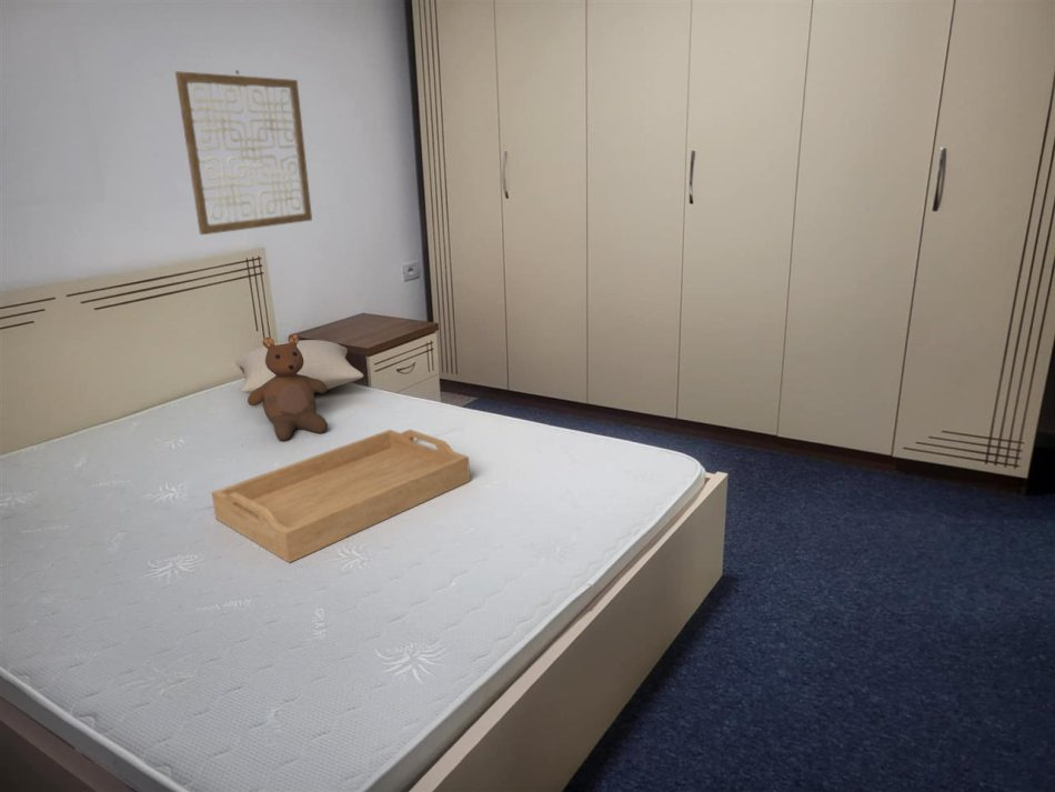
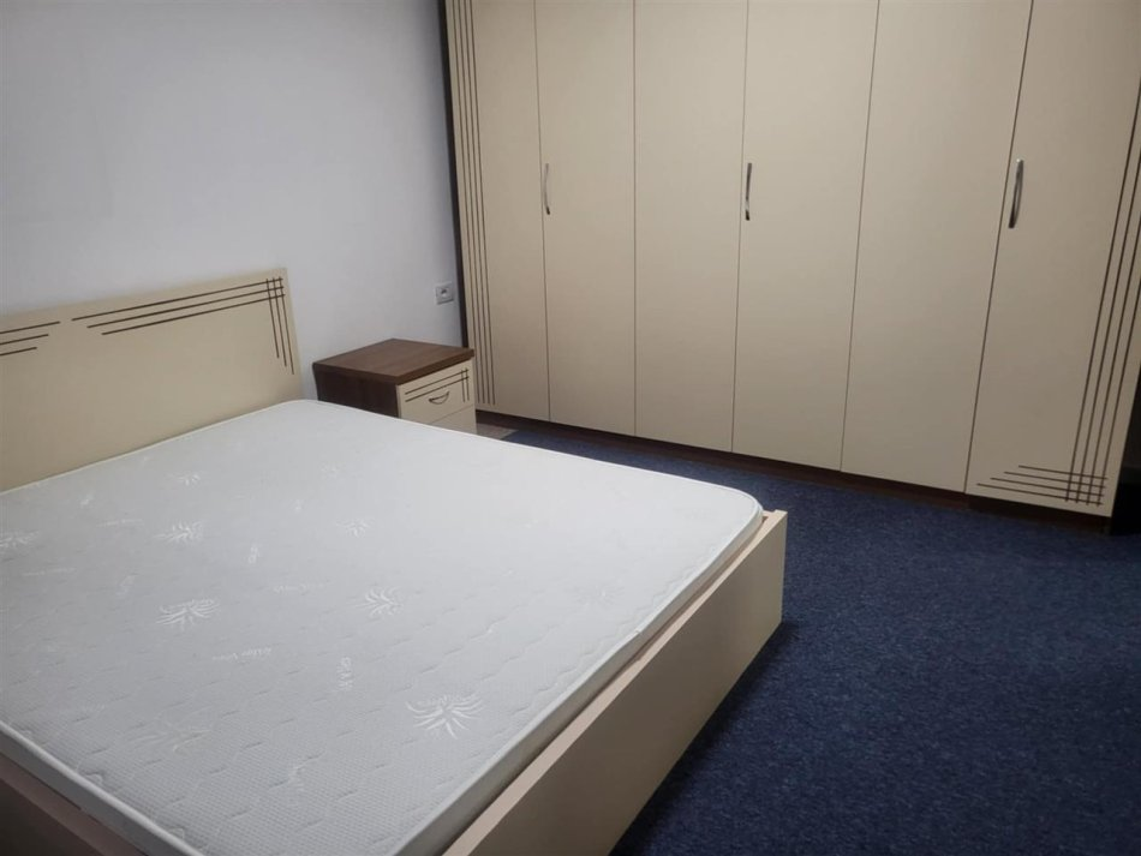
- pillow [234,339,364,394]
- wall art [174,69,313,235]
- serving tray [210,429,471,564]
- teddy bear [247,332,329,442]
